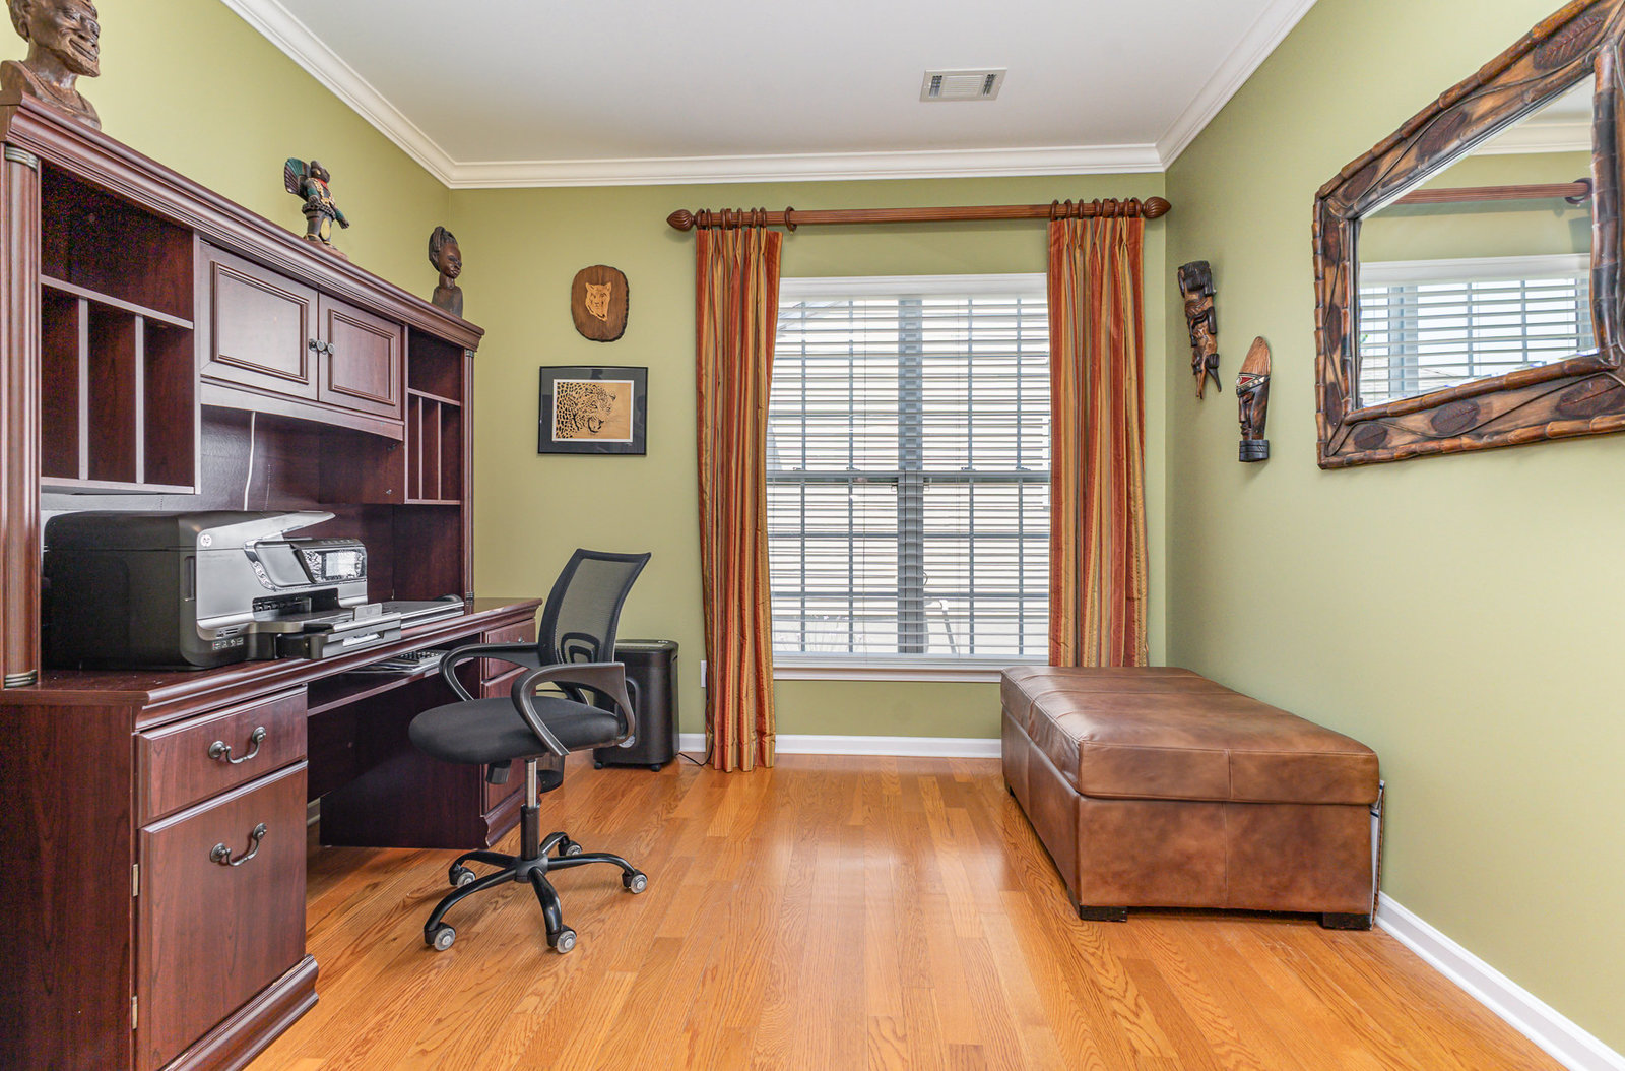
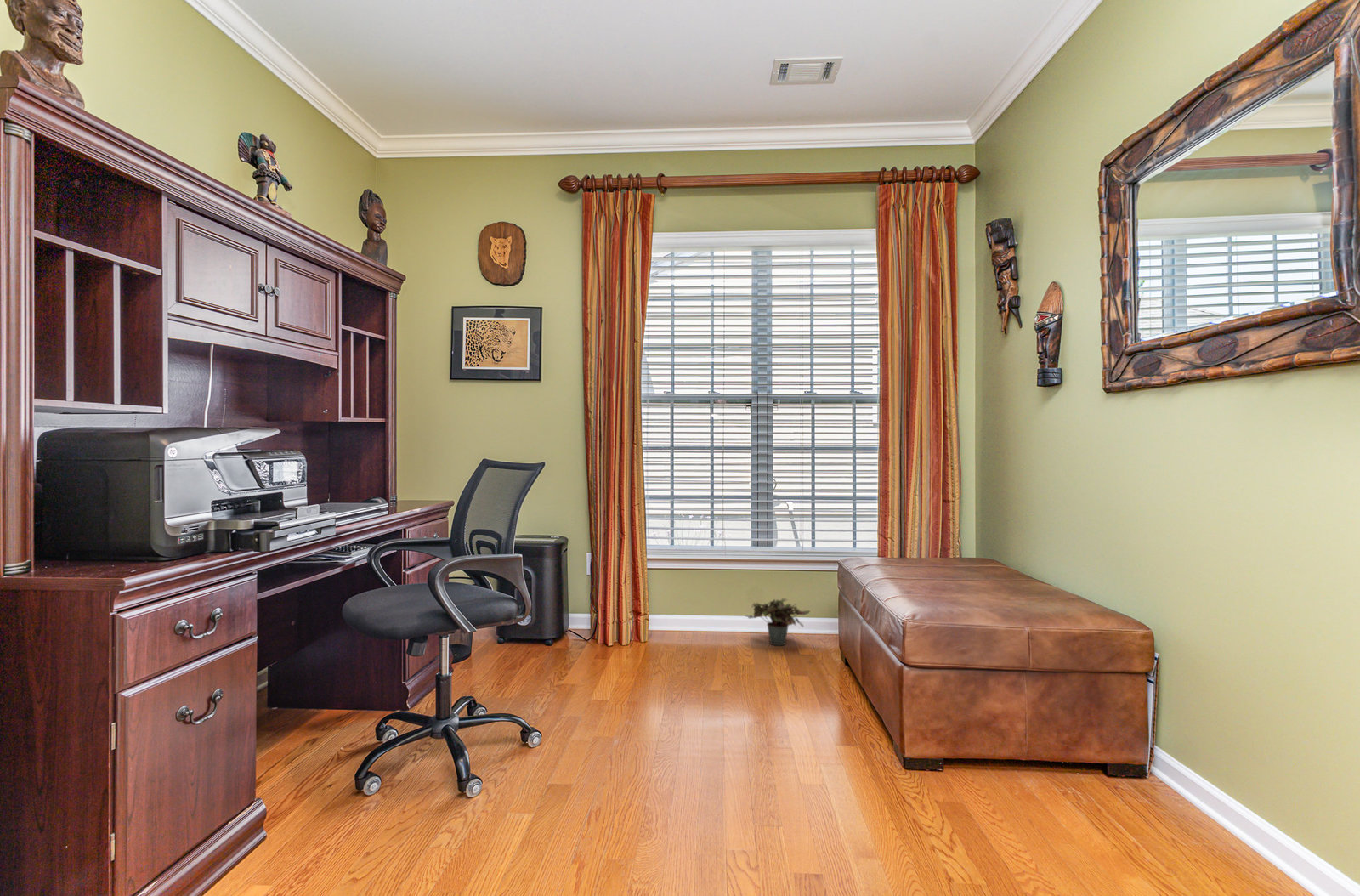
+ potted plant [745,598,811,646]
